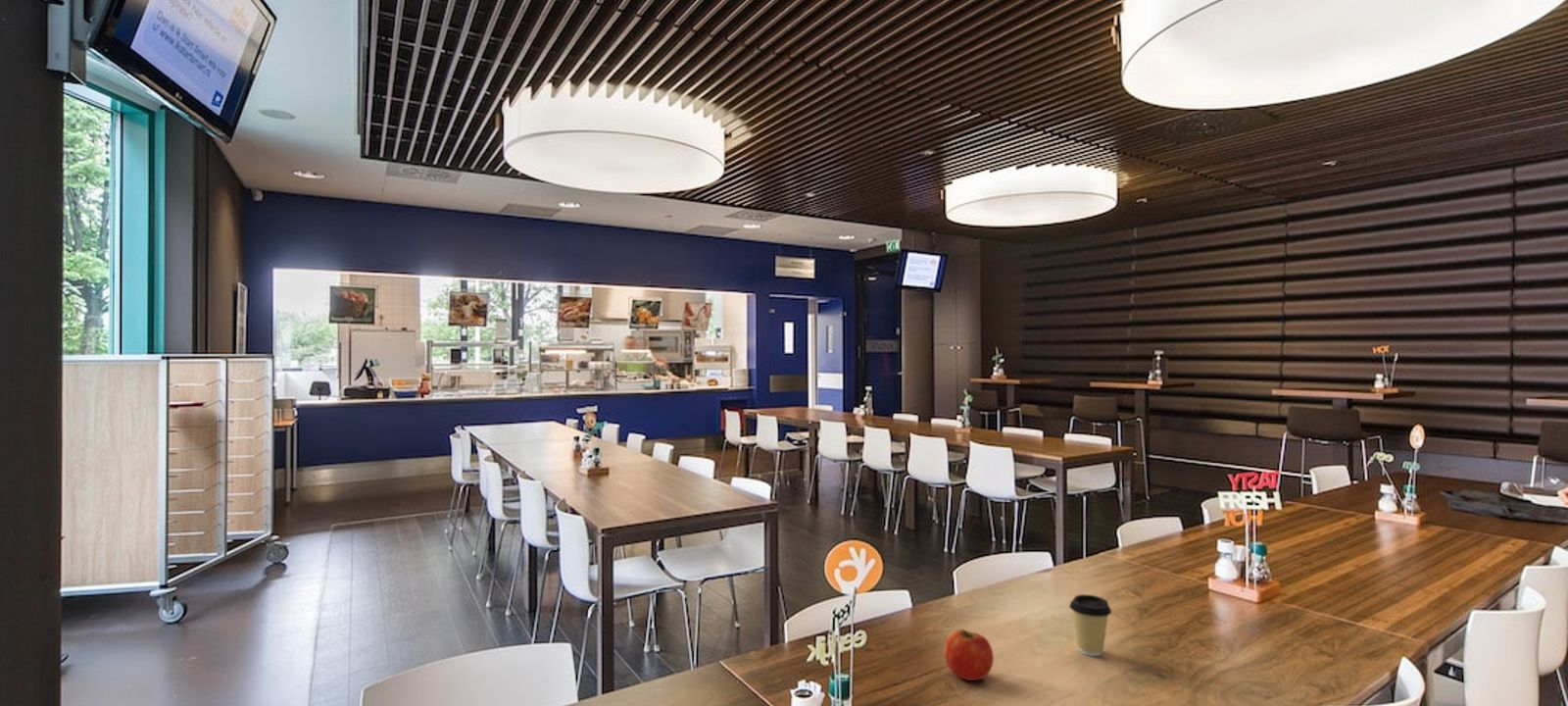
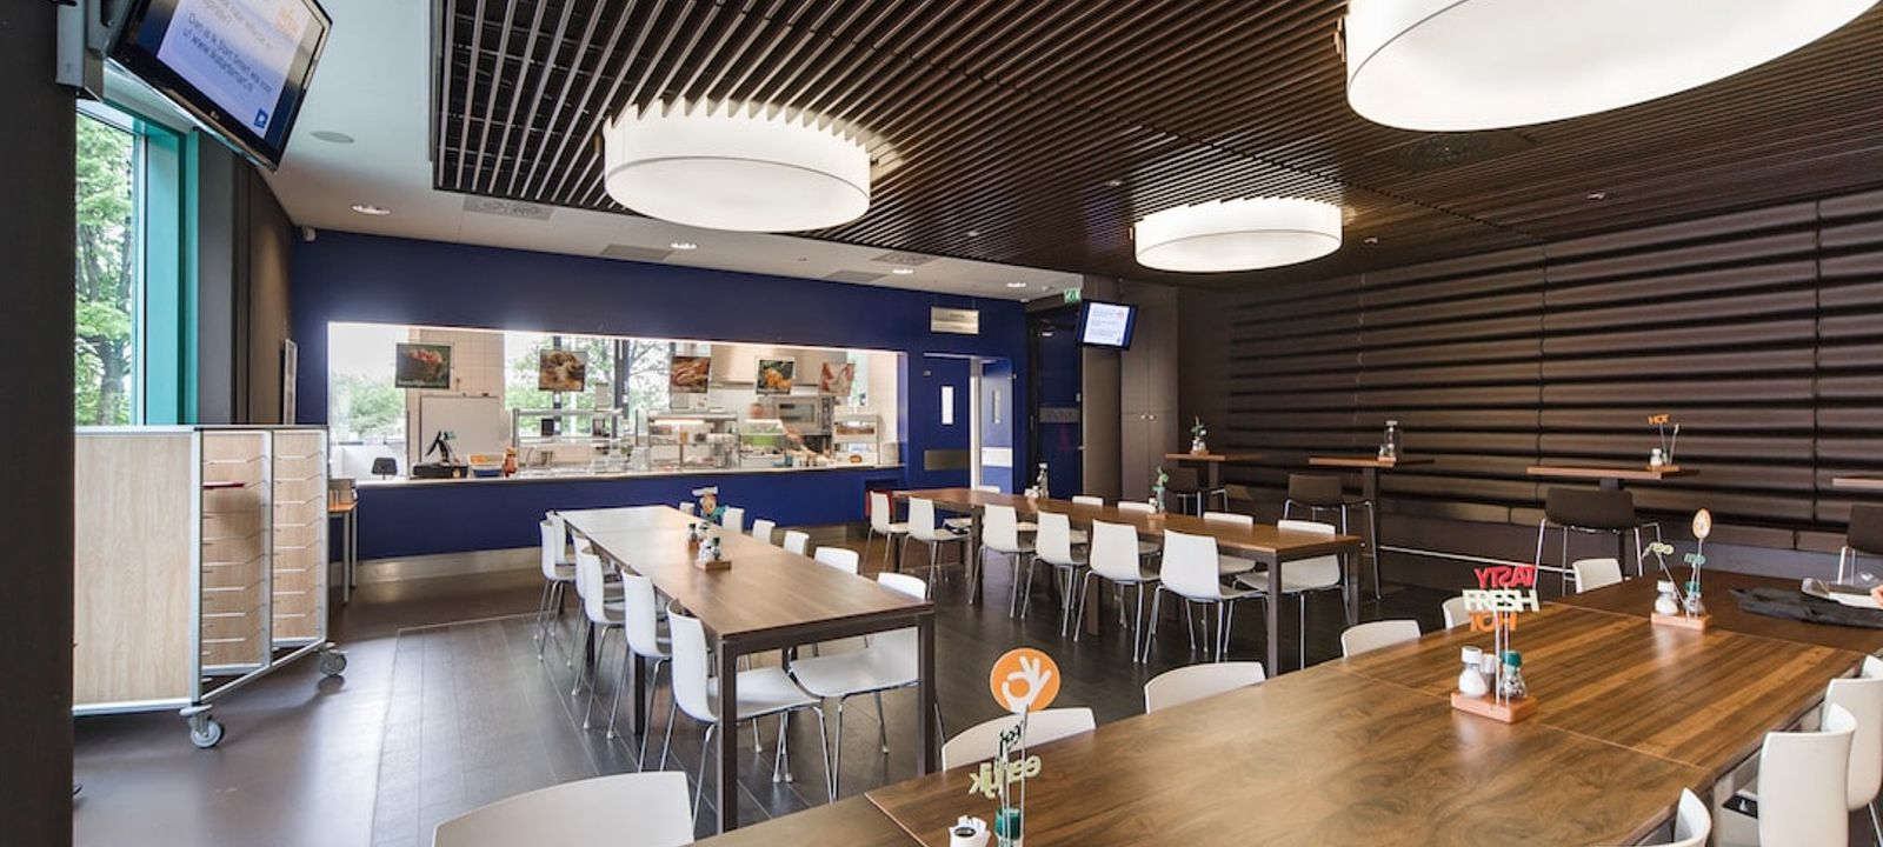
- coffee cup [1068,593,1112,657]
- apple [944,629,995,681]
